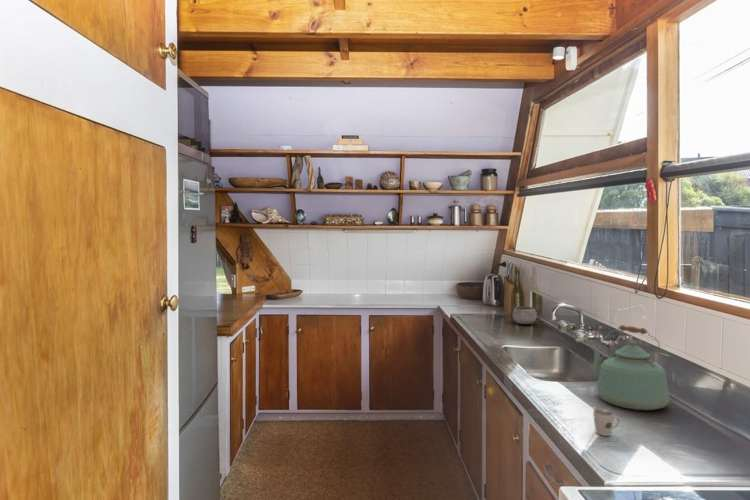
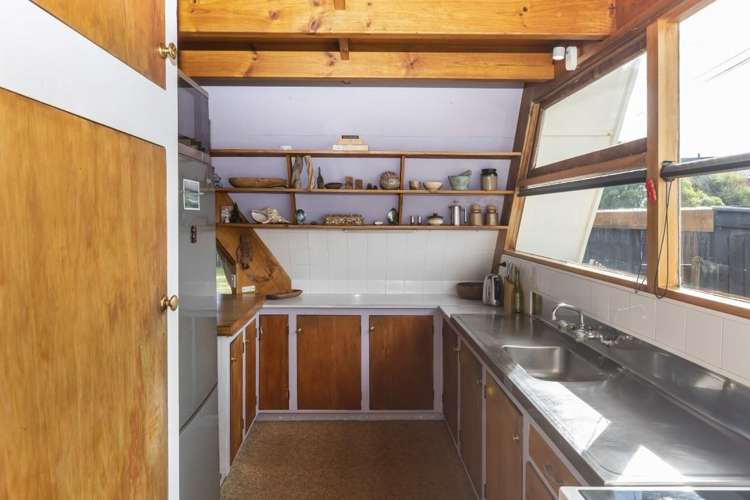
- cup [592,408,621,437]
- kettle [589,324,671,411]
- bowl [512,306,538,325]
